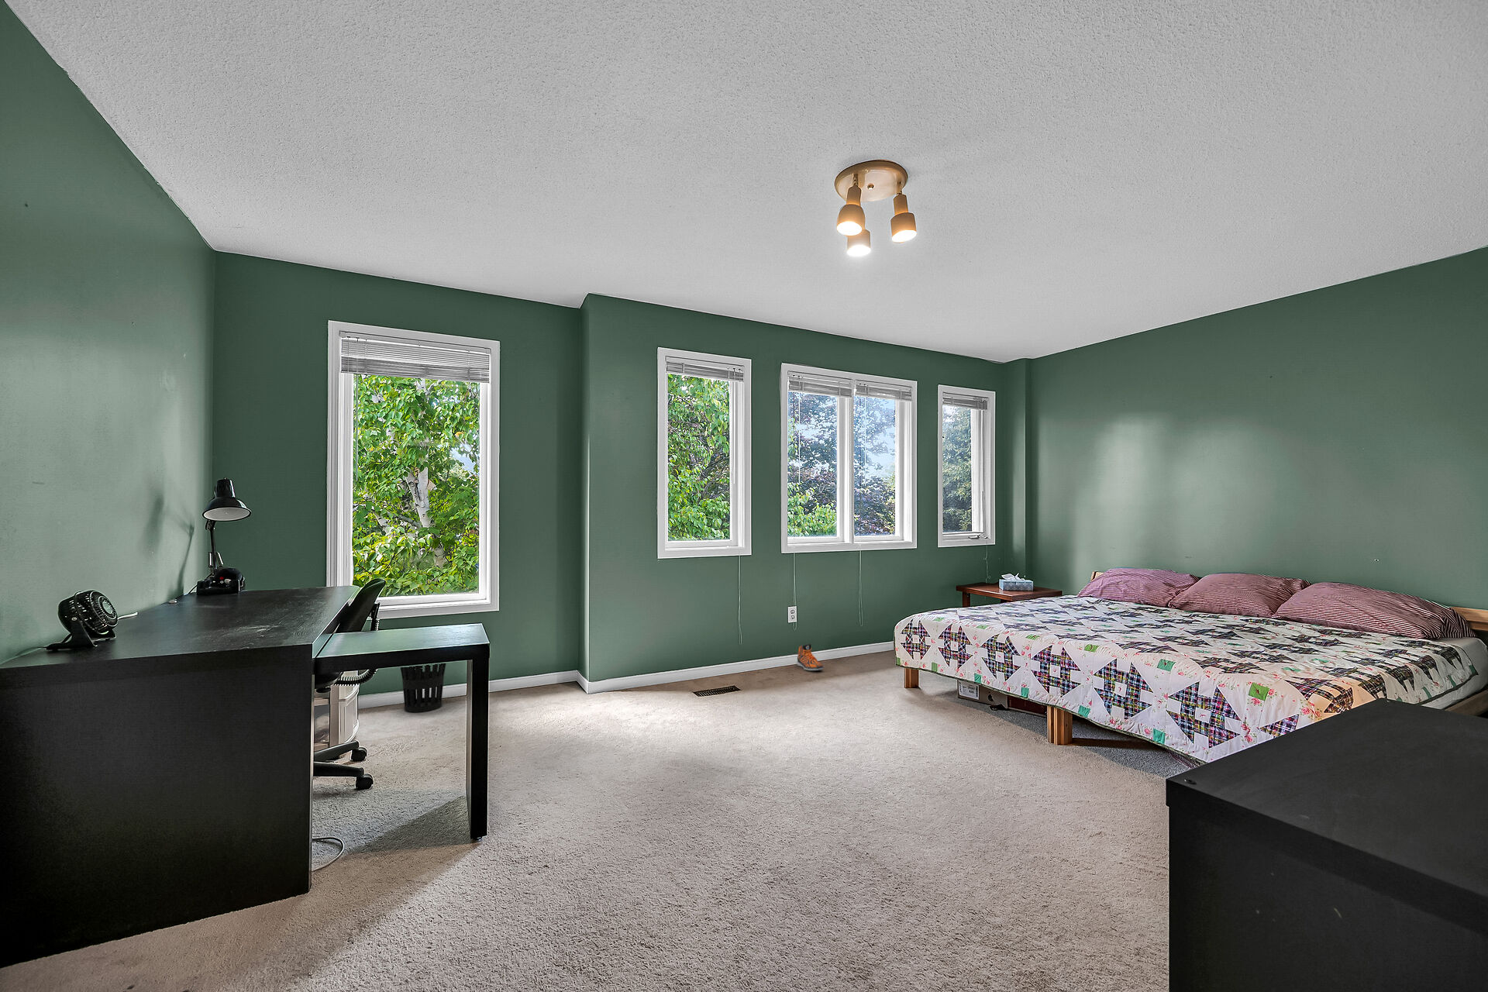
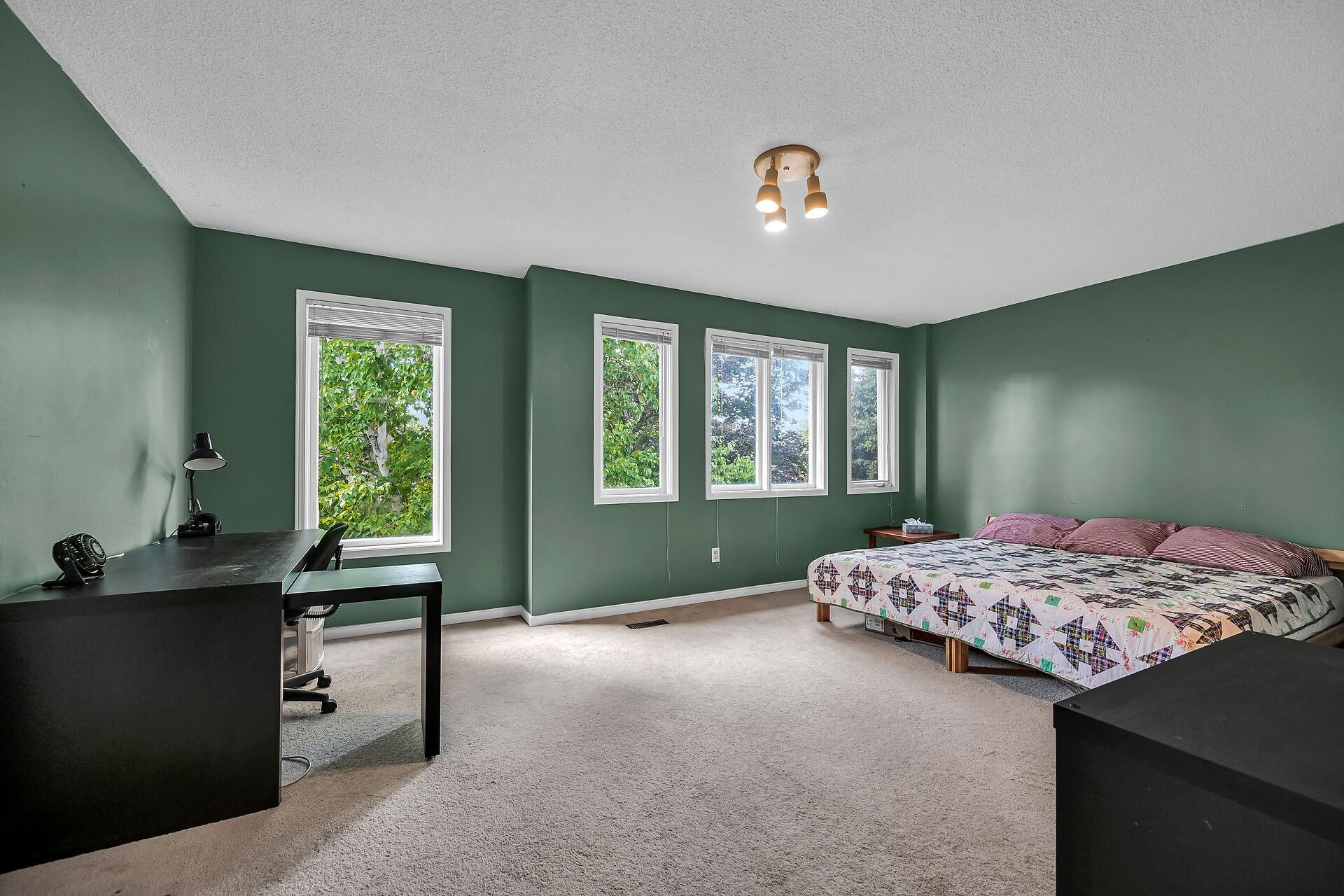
- wastebasket [400,662,447,713]
- sneaker [796,643,824,671]
